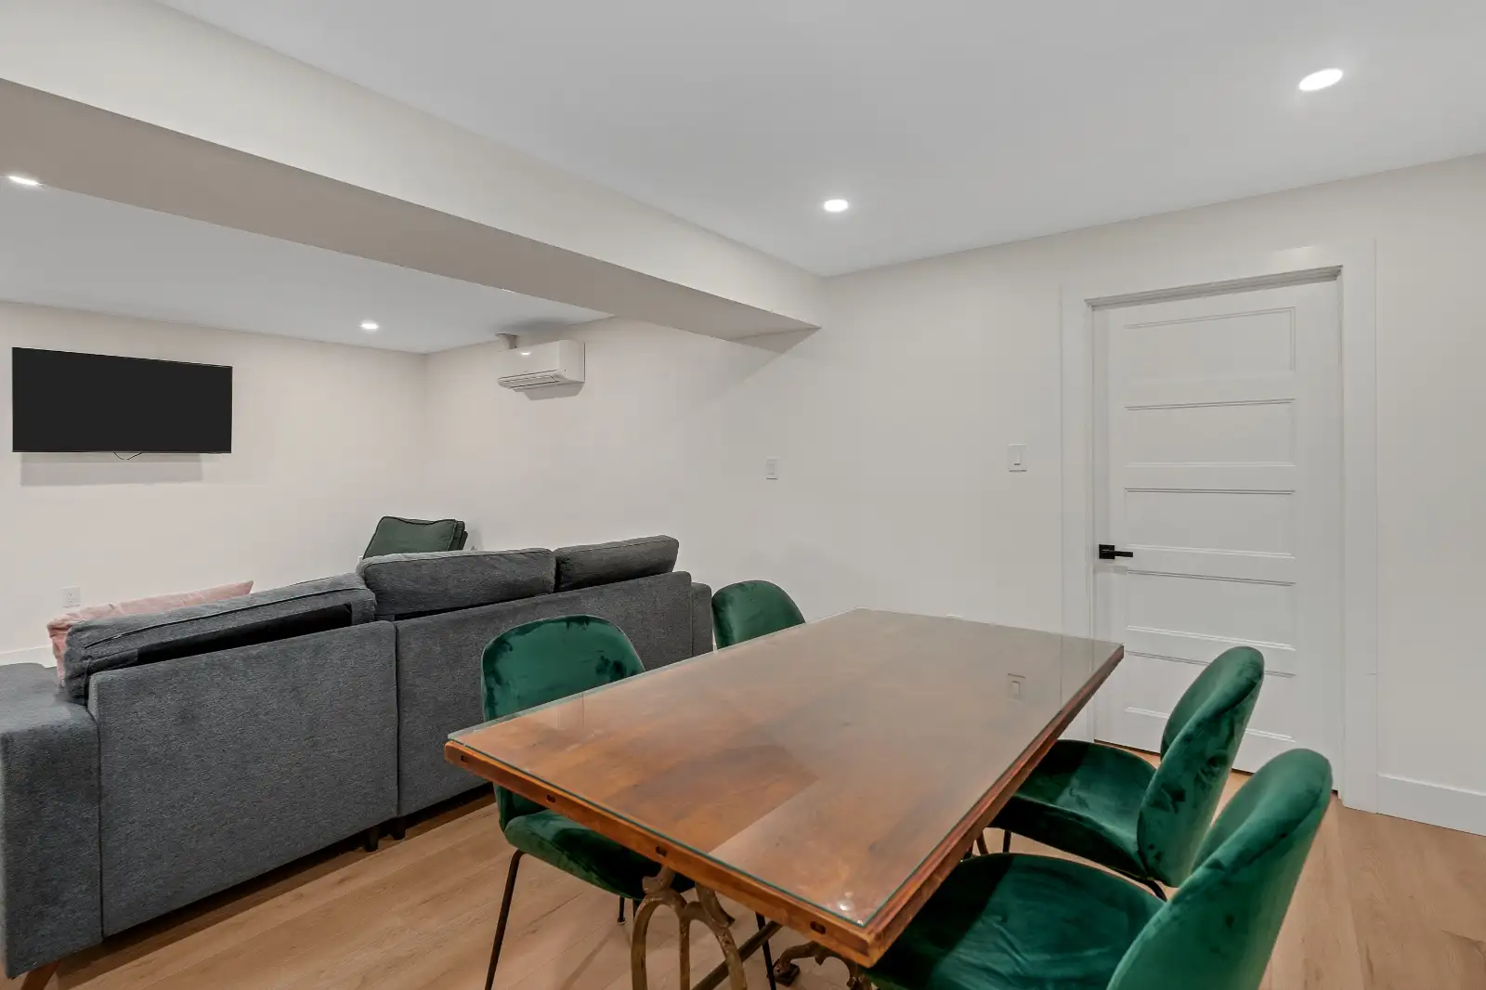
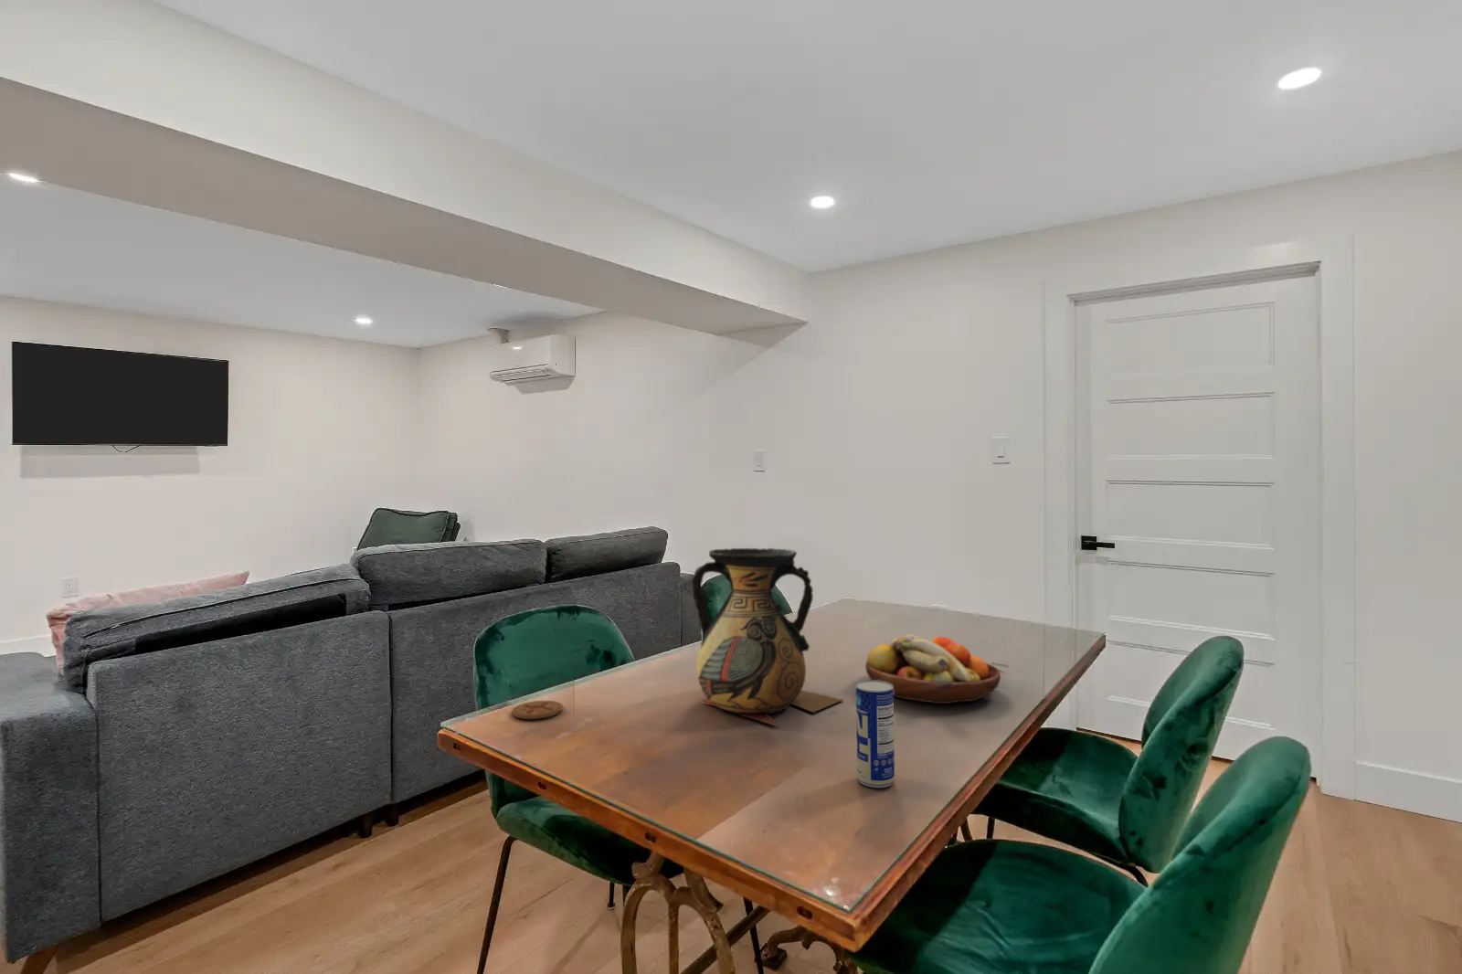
+ fruit bowl [864,633,1001,704]
+ beverage can [855,679,896,788]
+ coaster [511,700,564,720]
+ vase [691,547,844,727]
